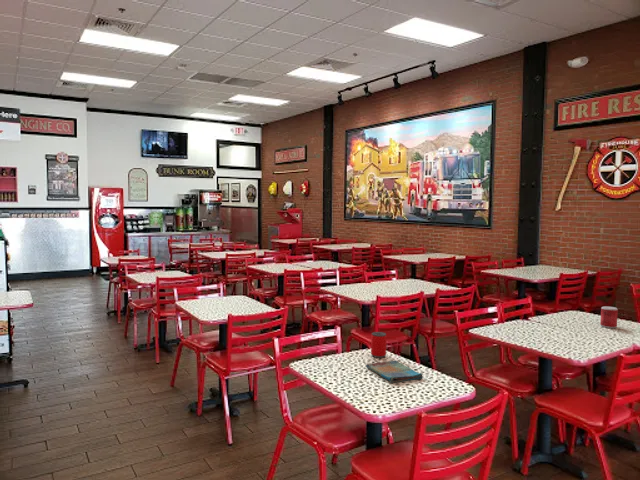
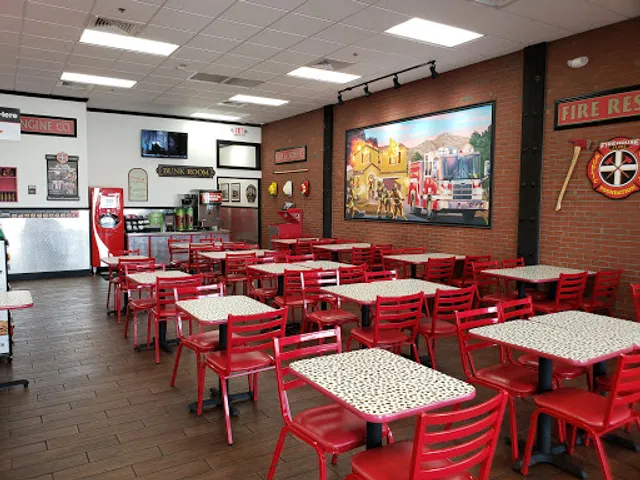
- dish towel [365,359,424,383]
- beverage can [370,331,388,359]
- beverage can [599,305,619,329]
